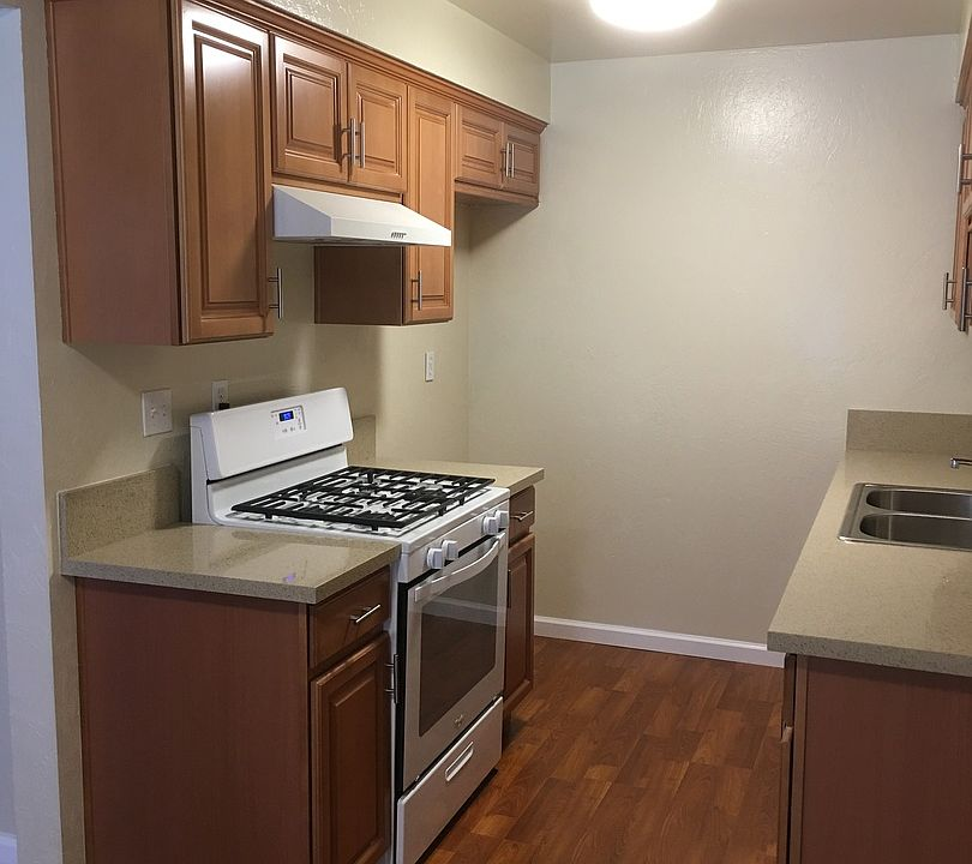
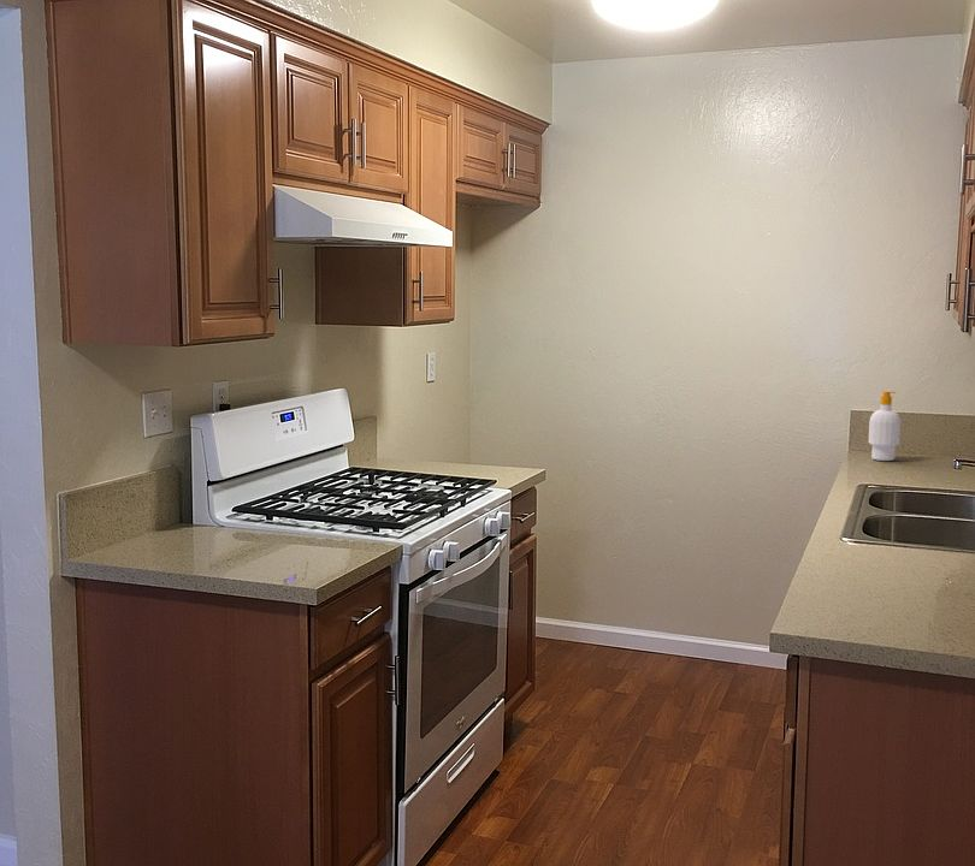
+ soap bottle [868,391,902,462]
